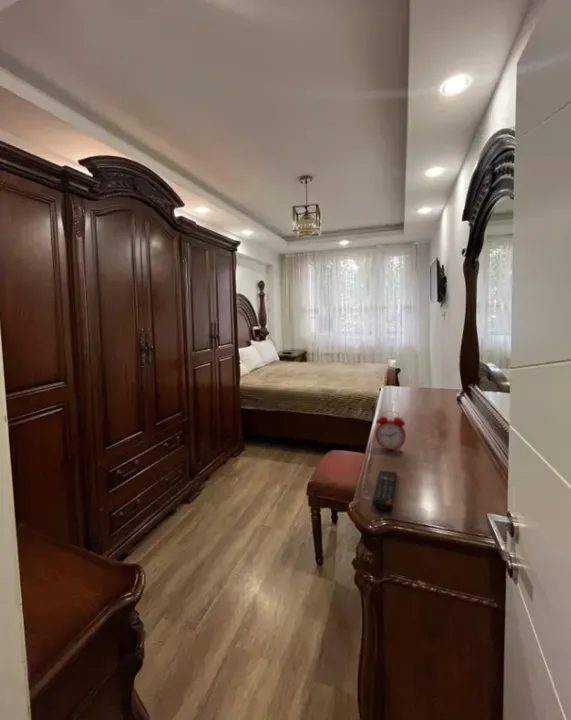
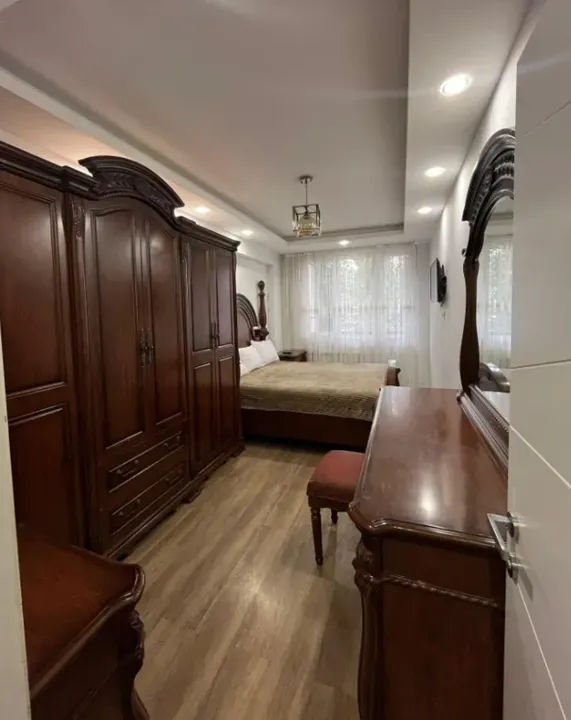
- alarm clock [374,410,407,452]
- remote control [371,470,398,511]
